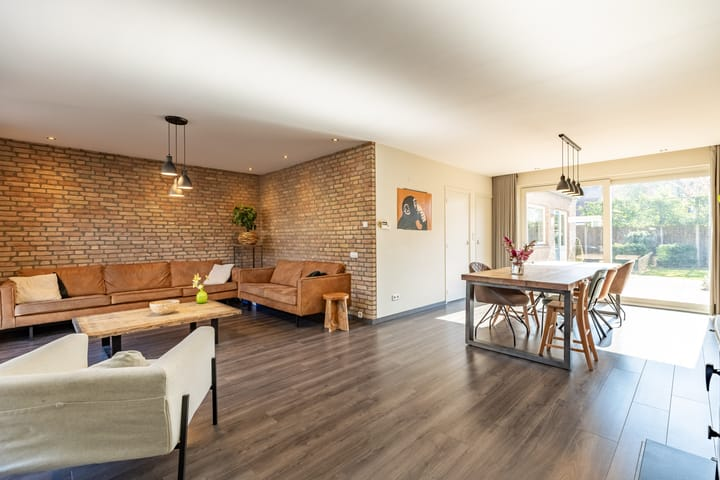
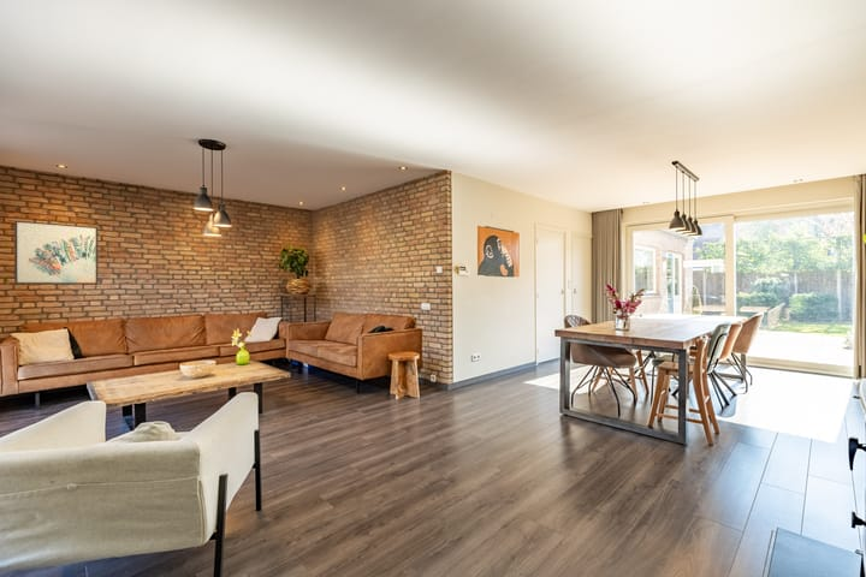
+ wall art [13,220,99,285]
